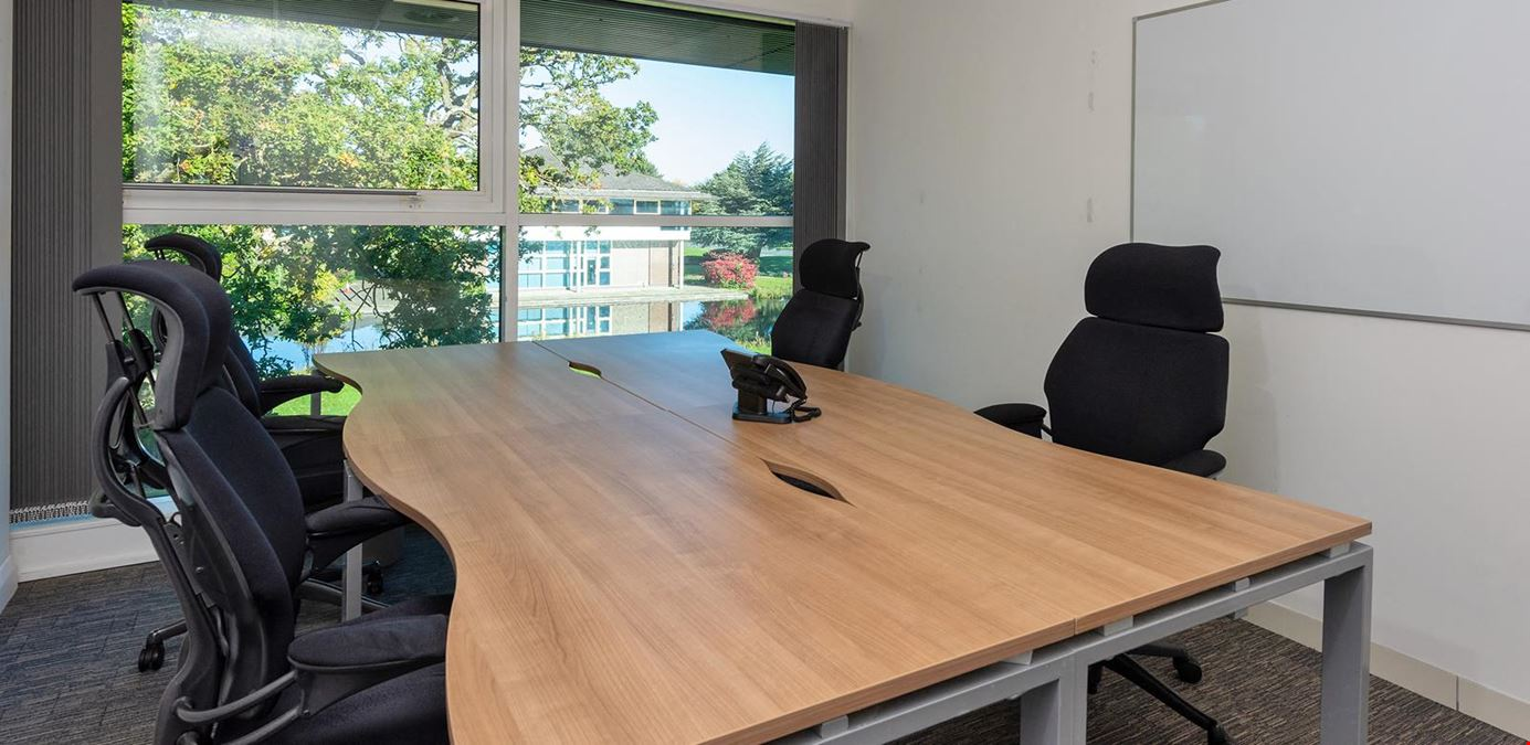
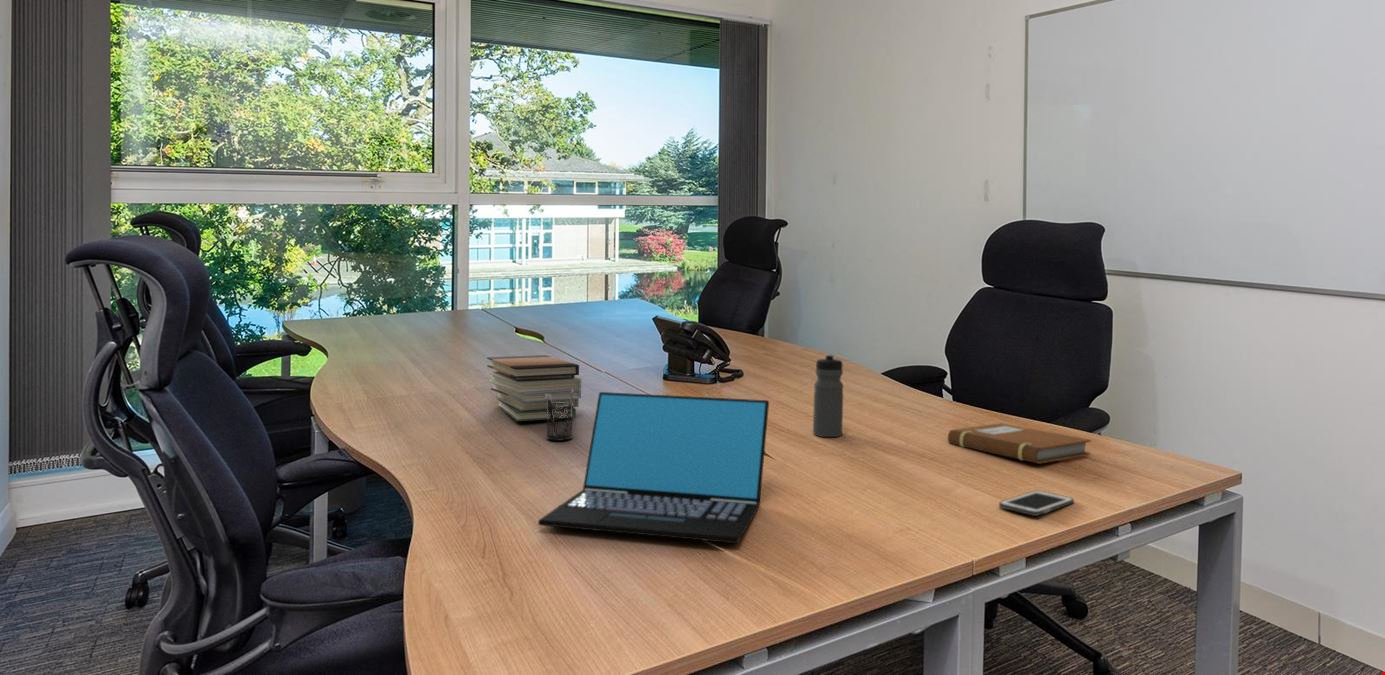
+ water bottle [812,353,844,438]
+ book stack [486,354,582,422]
+ pencil holder [546,389,574,442]
+ notebook [947,422,1092,465]
+ cell phone [998,490,1075,517]
+ laptop [537,391,770,544]
